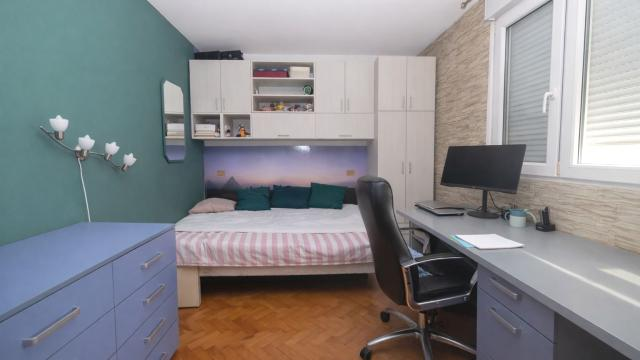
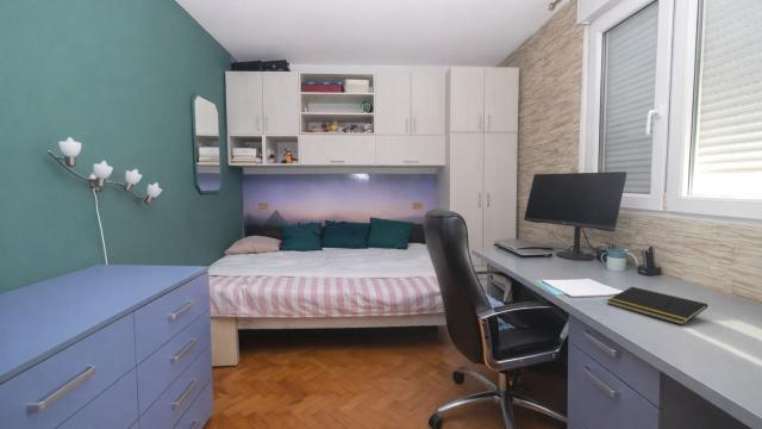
+ notepad [606,286,708,327]
